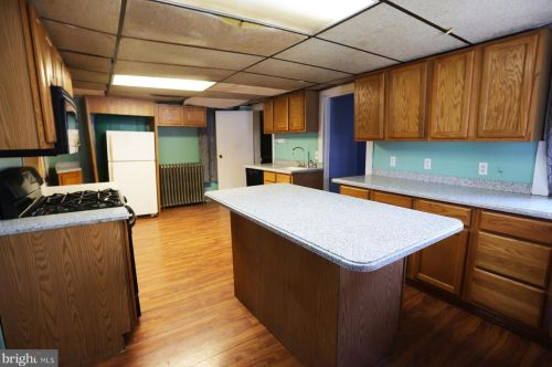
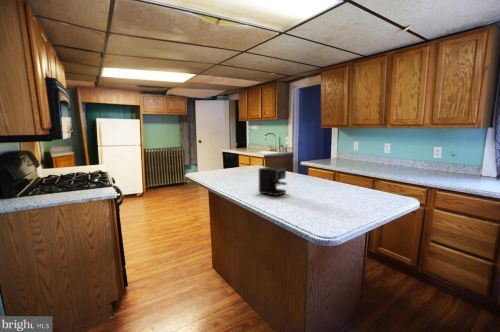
+ coffee maker [258,166,288,197]
